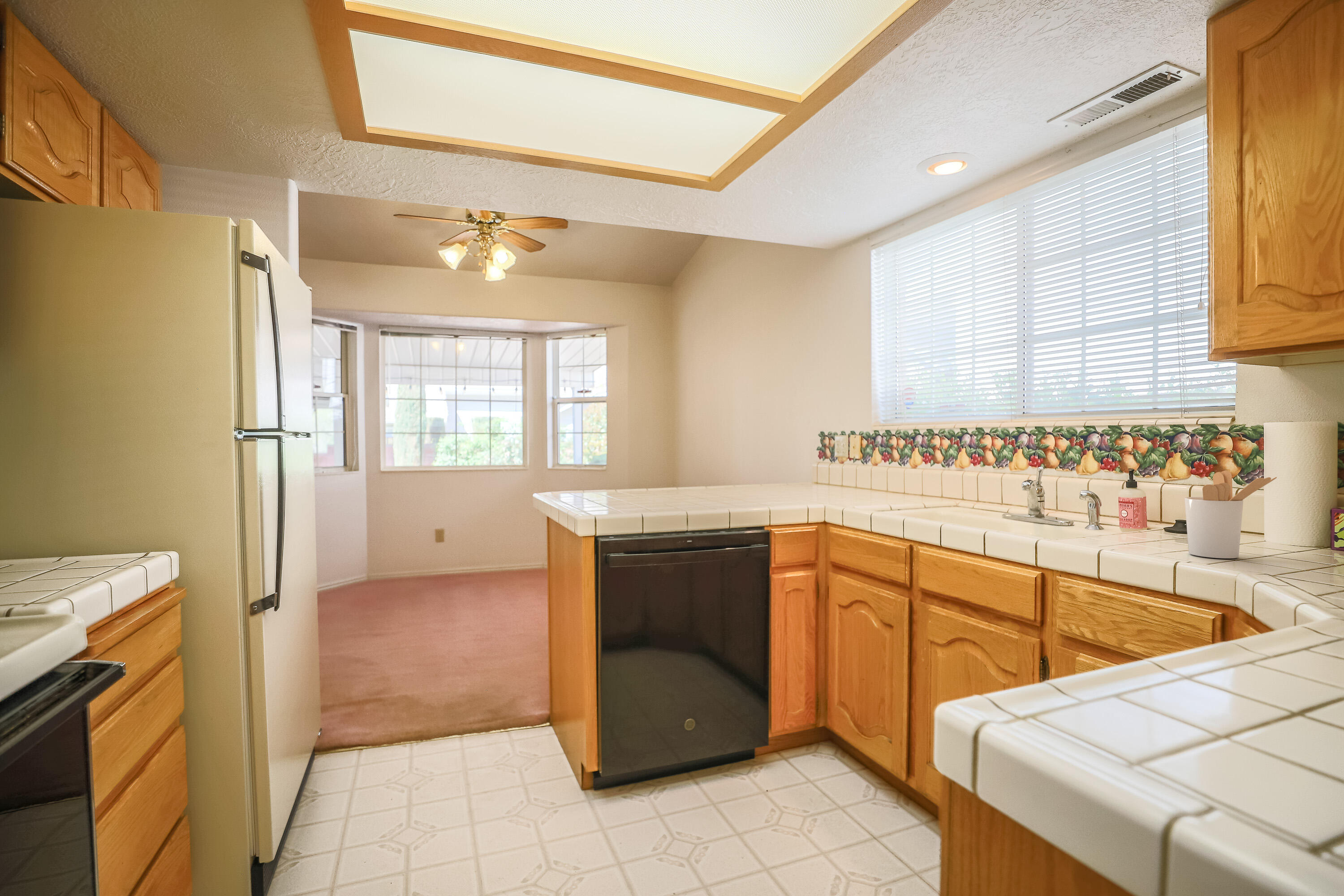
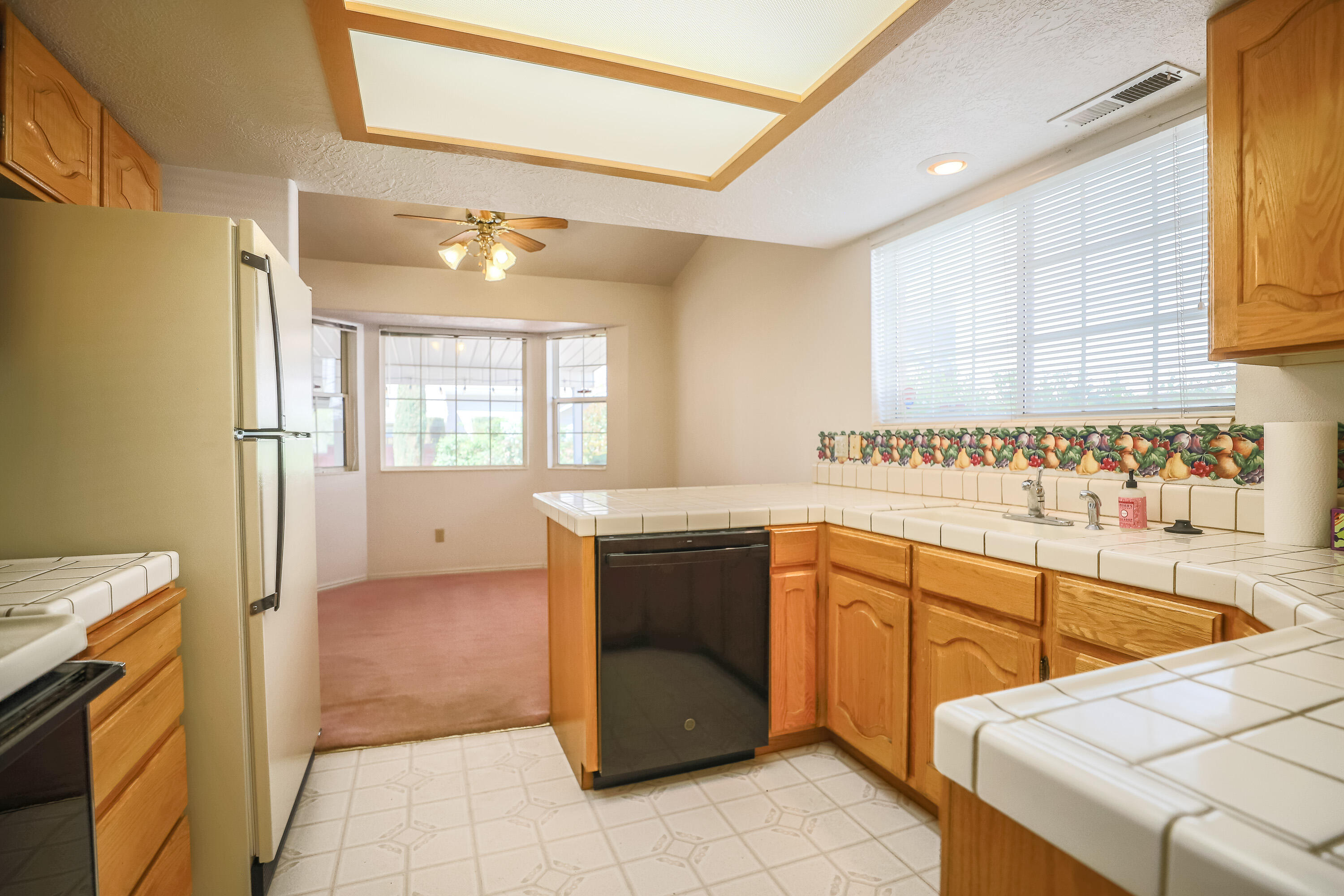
- utensil holder [1184,470,1277,559]
